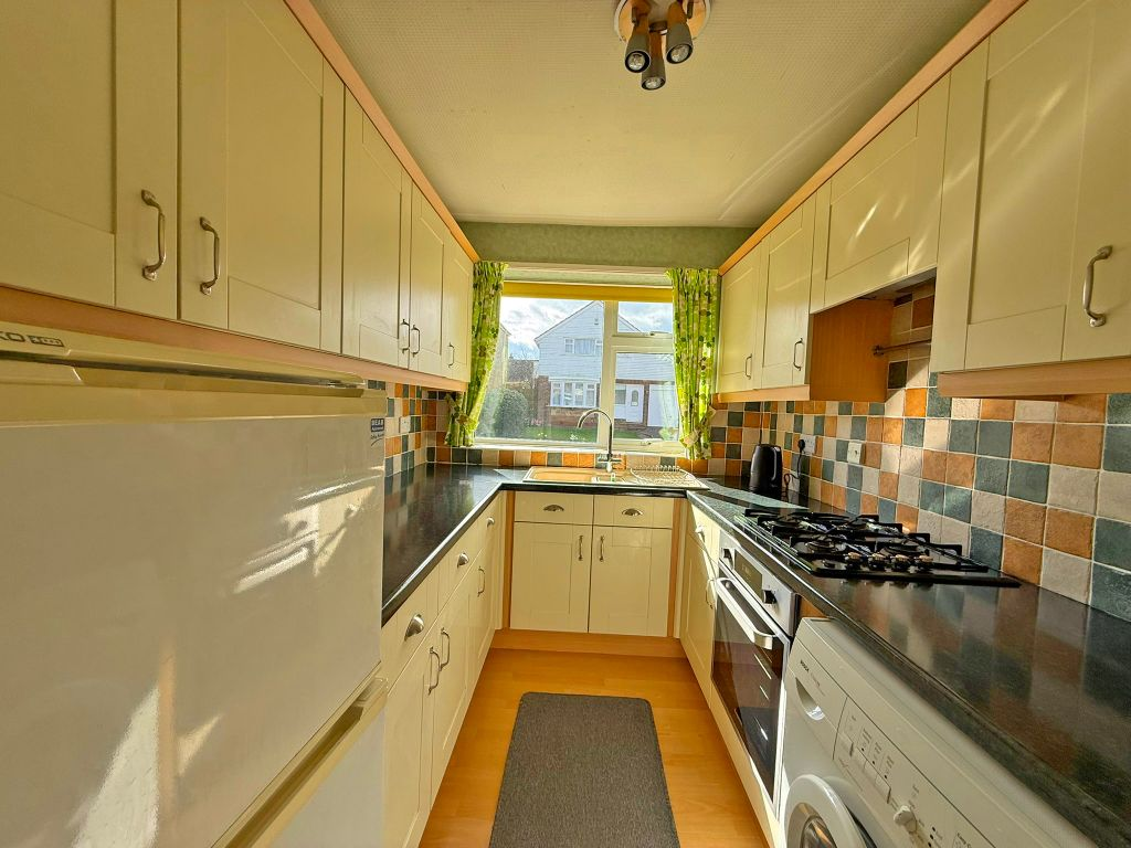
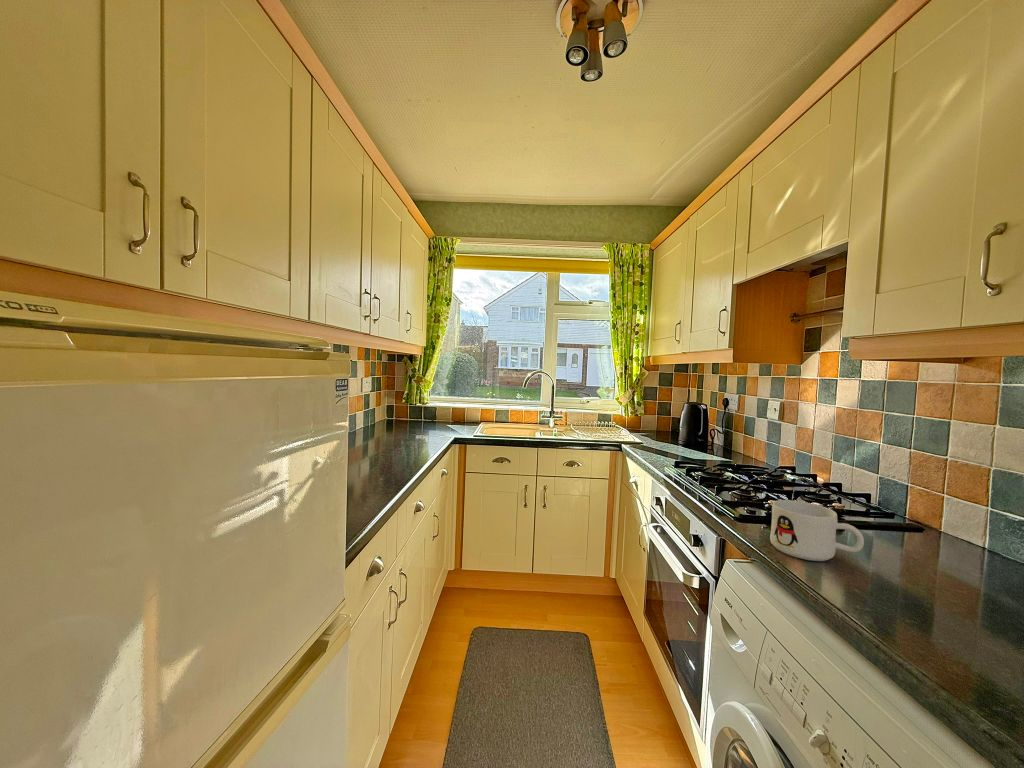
+ mug [769,499,865,562]
